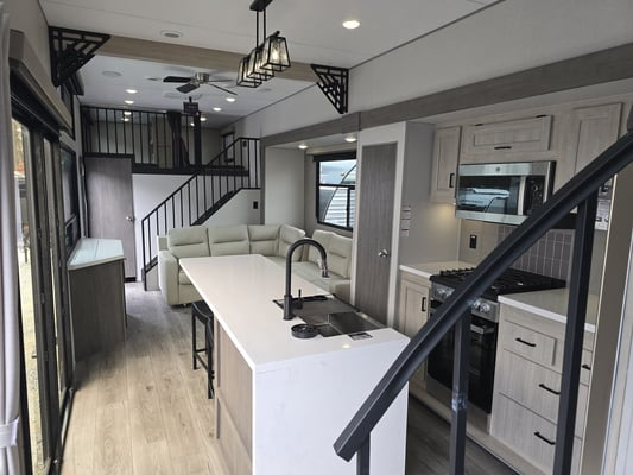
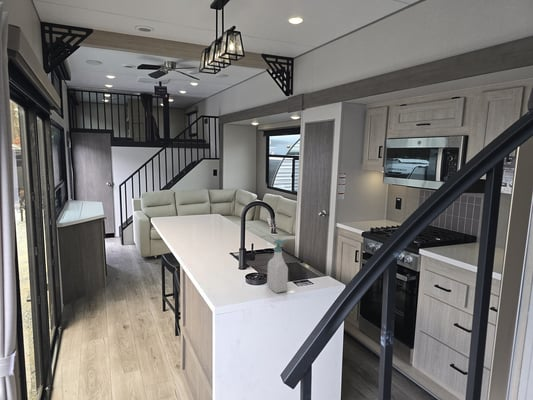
+ soap bottle [266,238,289,294]
